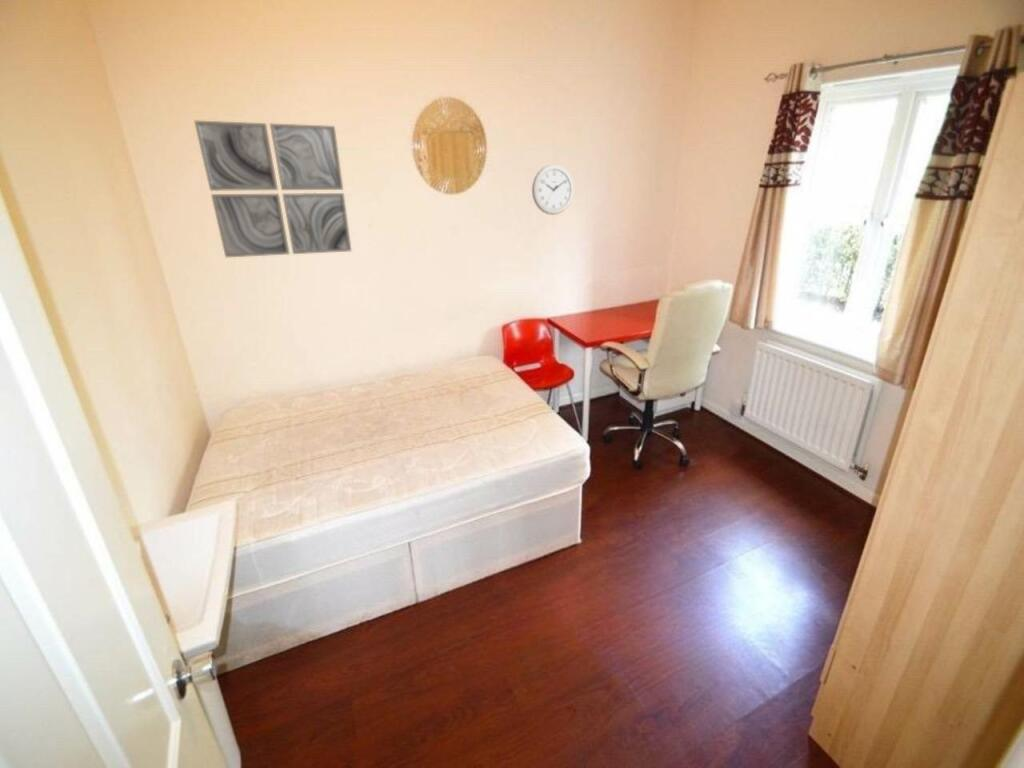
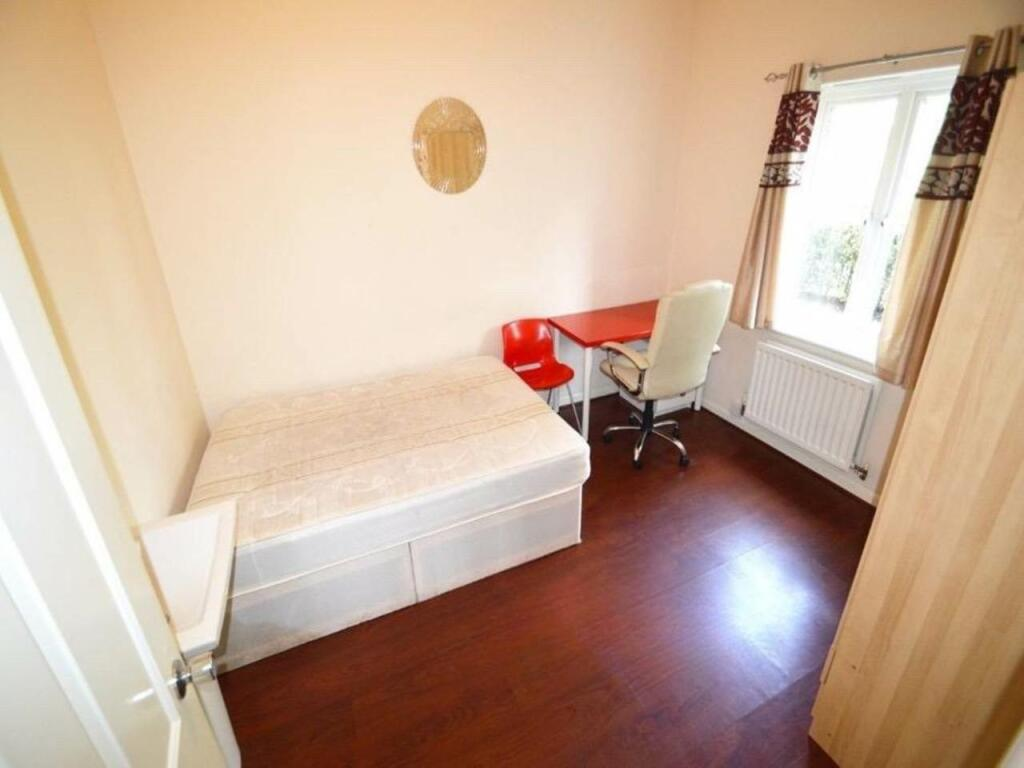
- wall art [193,119,353,258]
- wall clock [531,163,575,216]
